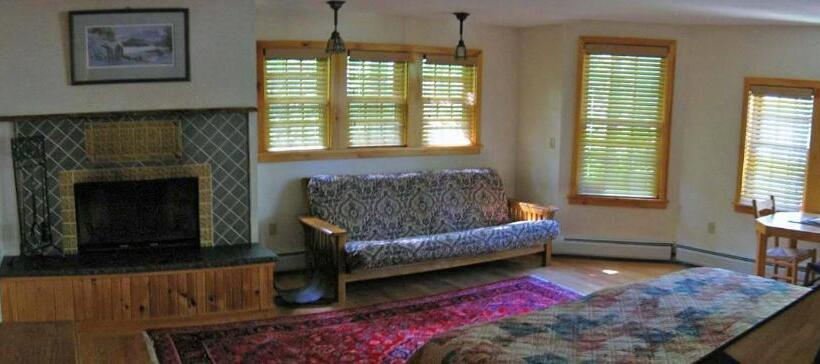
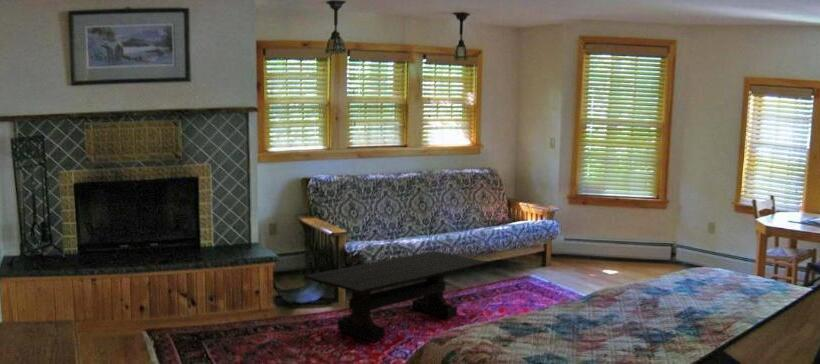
+ coffee table [303,250,489,343]
